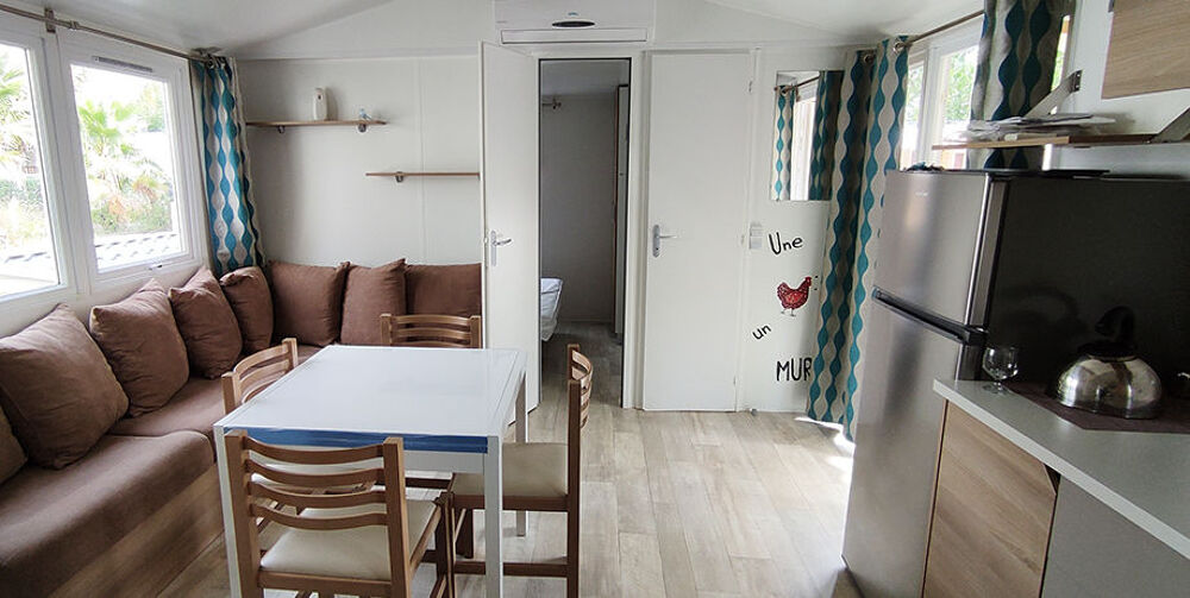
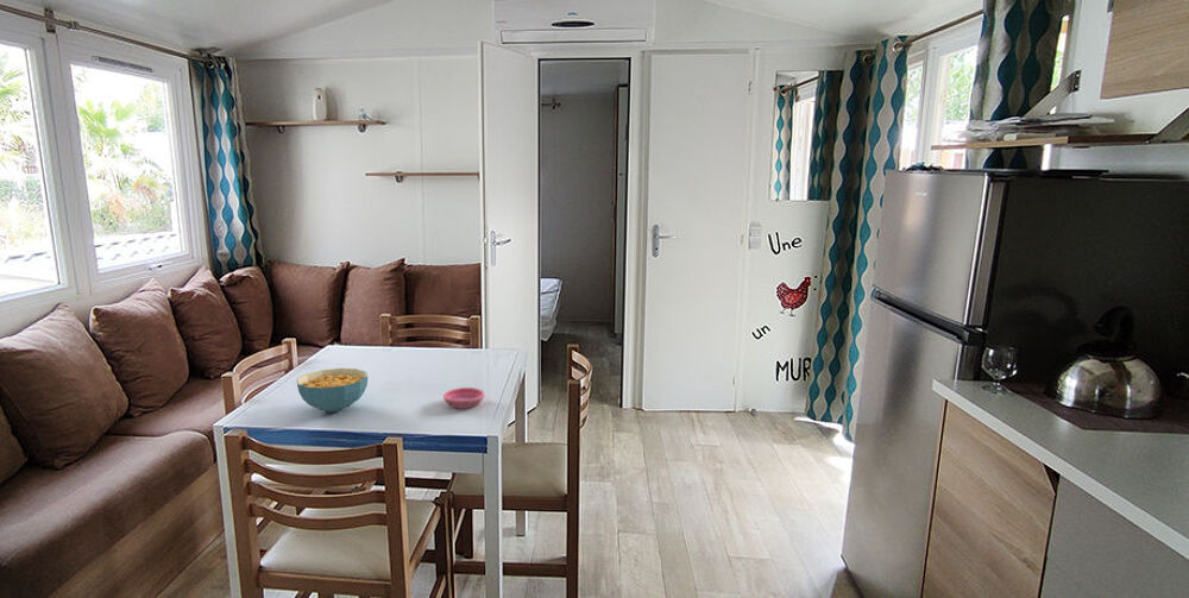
+ cereal bowl [296,367,369,414]
+ saucer [442,386,486,410]
